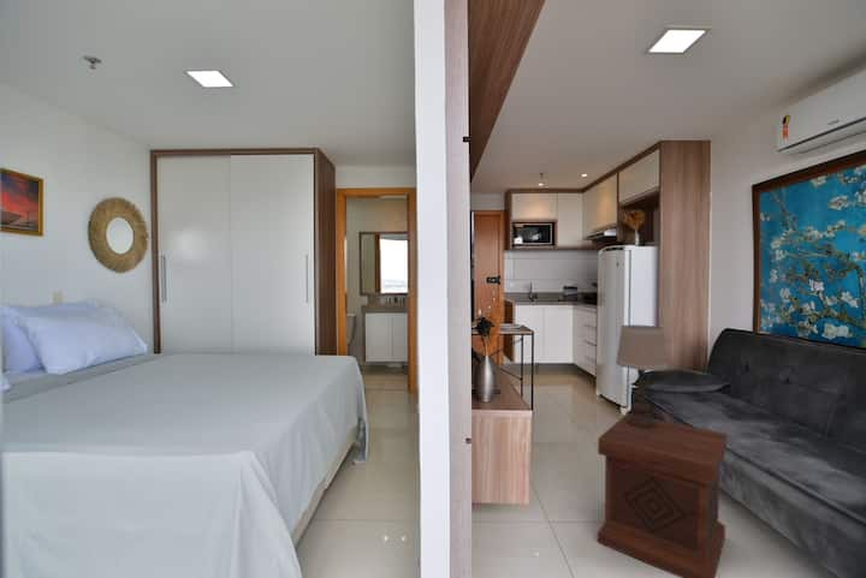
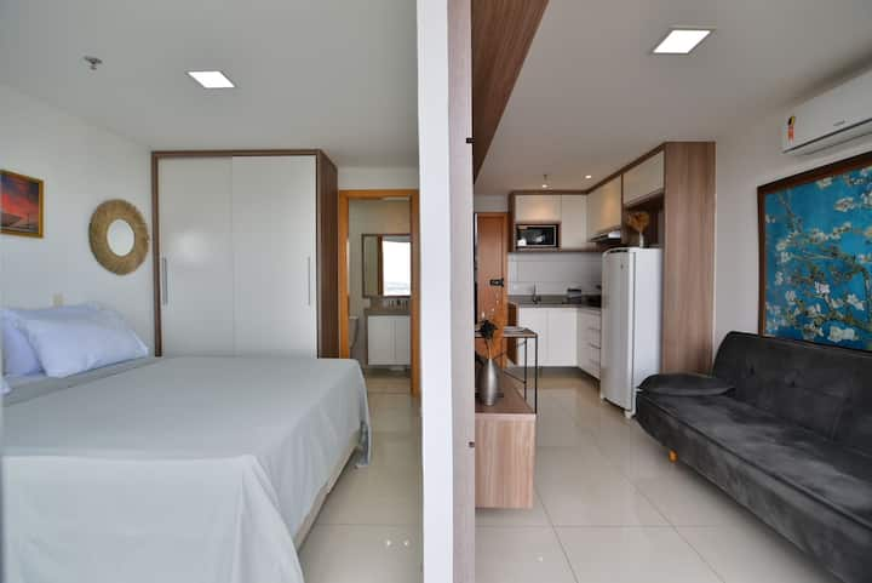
- side table [597,412,728,578]
- table lamp [615,323,670,429]
